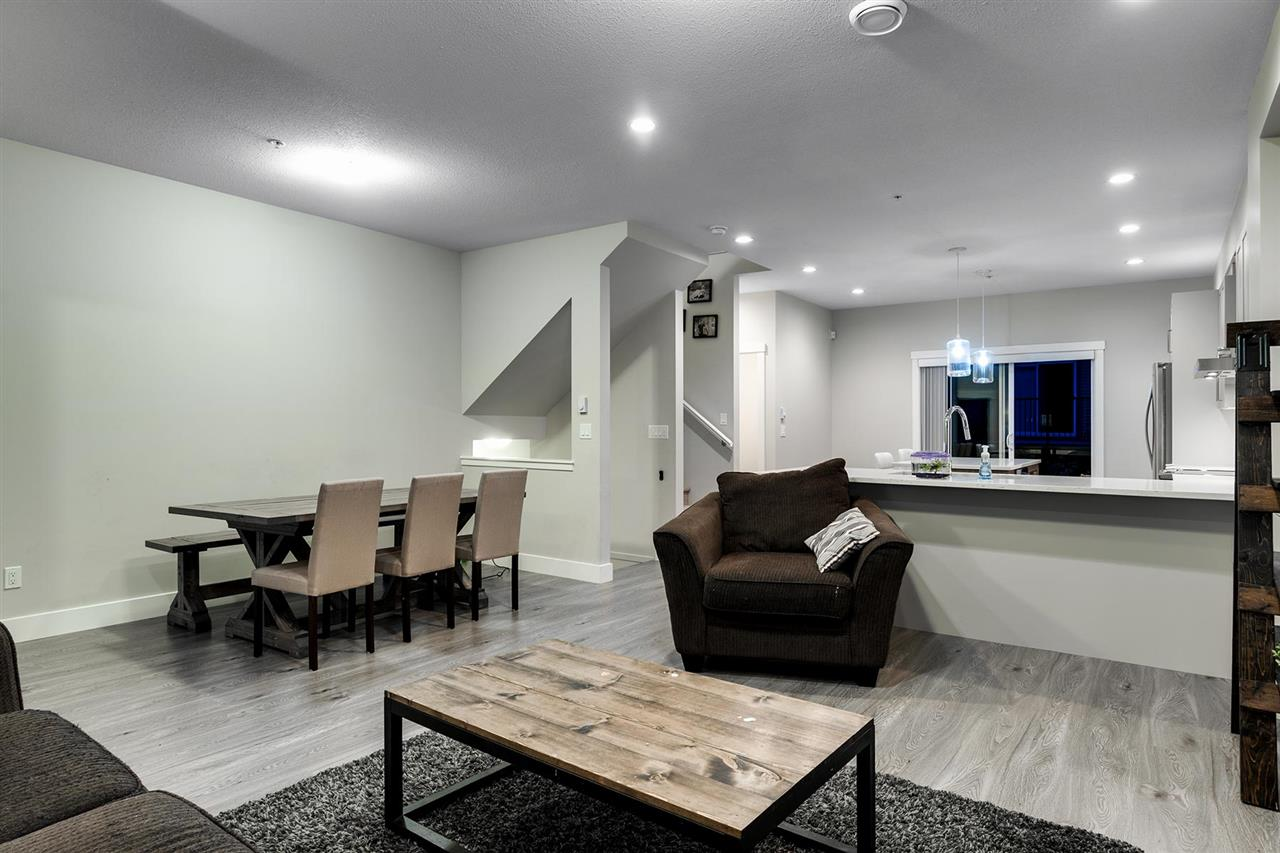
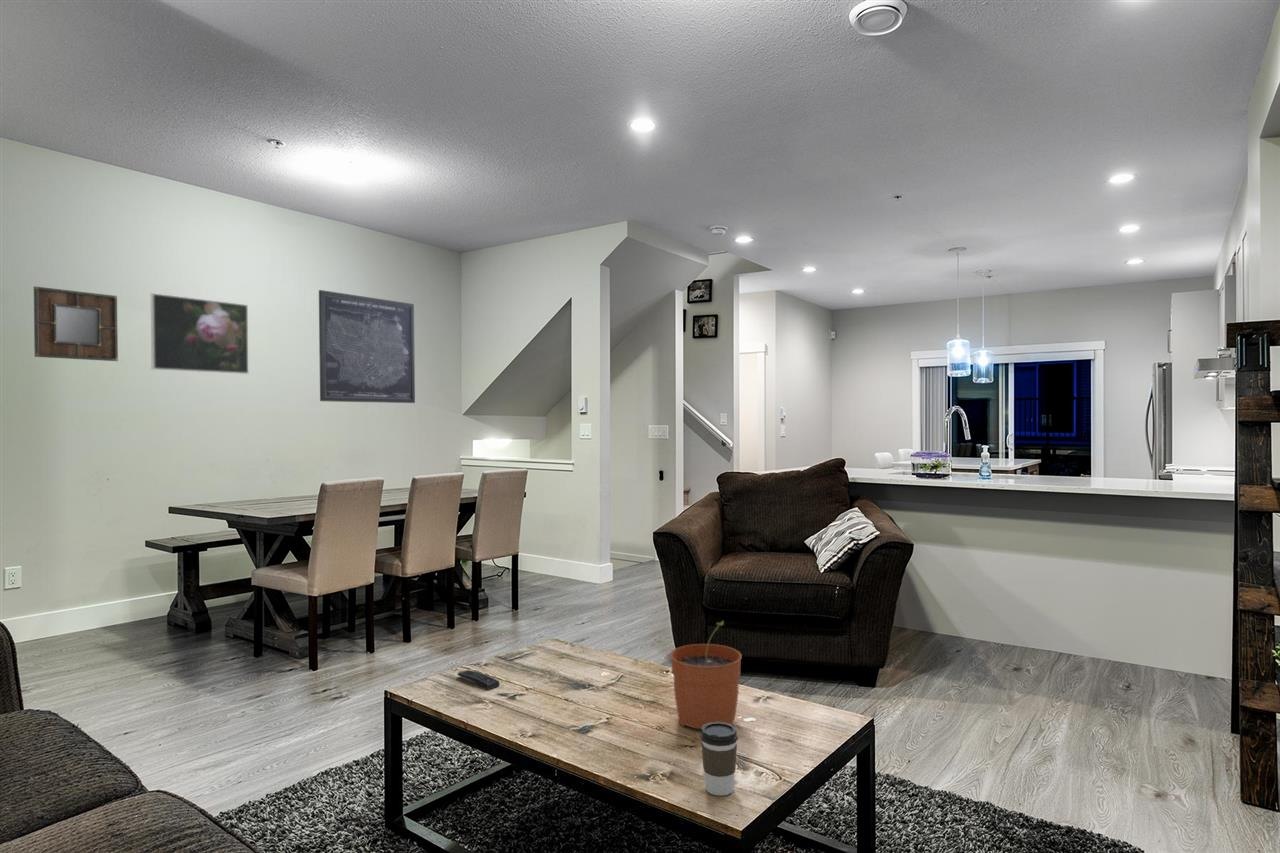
+ remote control [457,669,501,691]
+ home mirror [33,286,119,362]
+ coffee cup [699,722,739,797]
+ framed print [150,292,250,375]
+ wall art [318,289,416,404]
+ plant pot [669,620,743,730]
